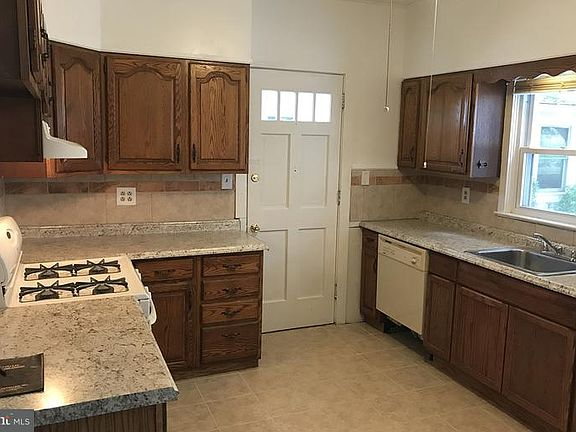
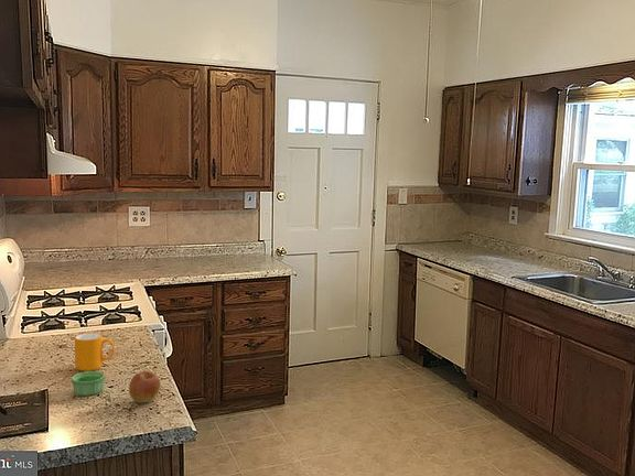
+ apple [128,370,161,404]
+ mug [74,332,116,372]
+ ramekin [71,370,106,397]
